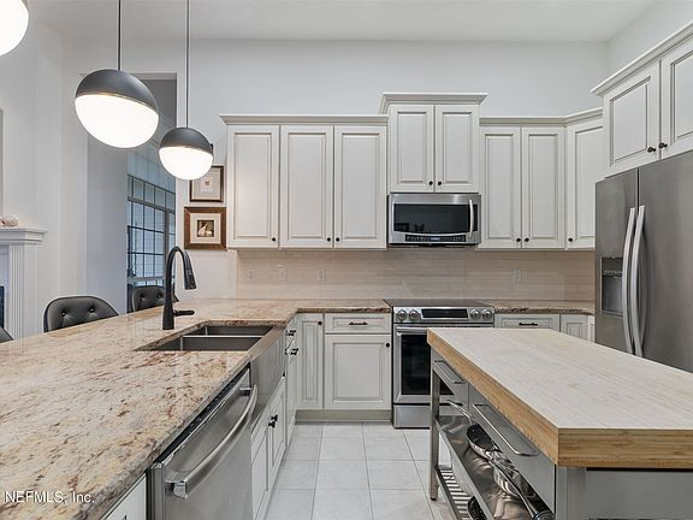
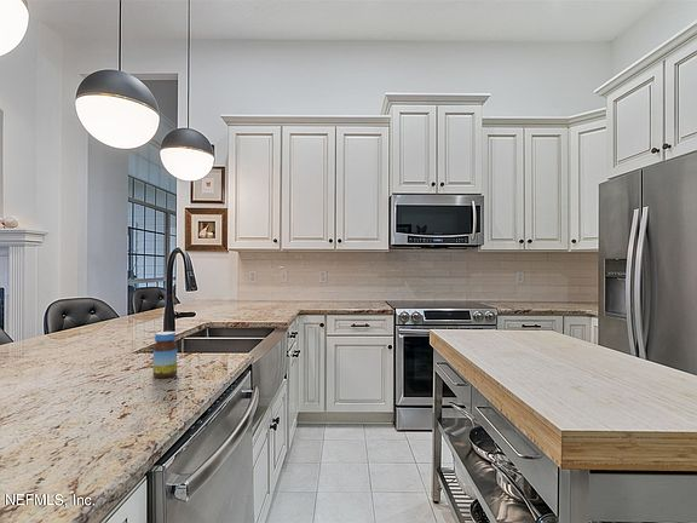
+ jar [151,331,178,379]
